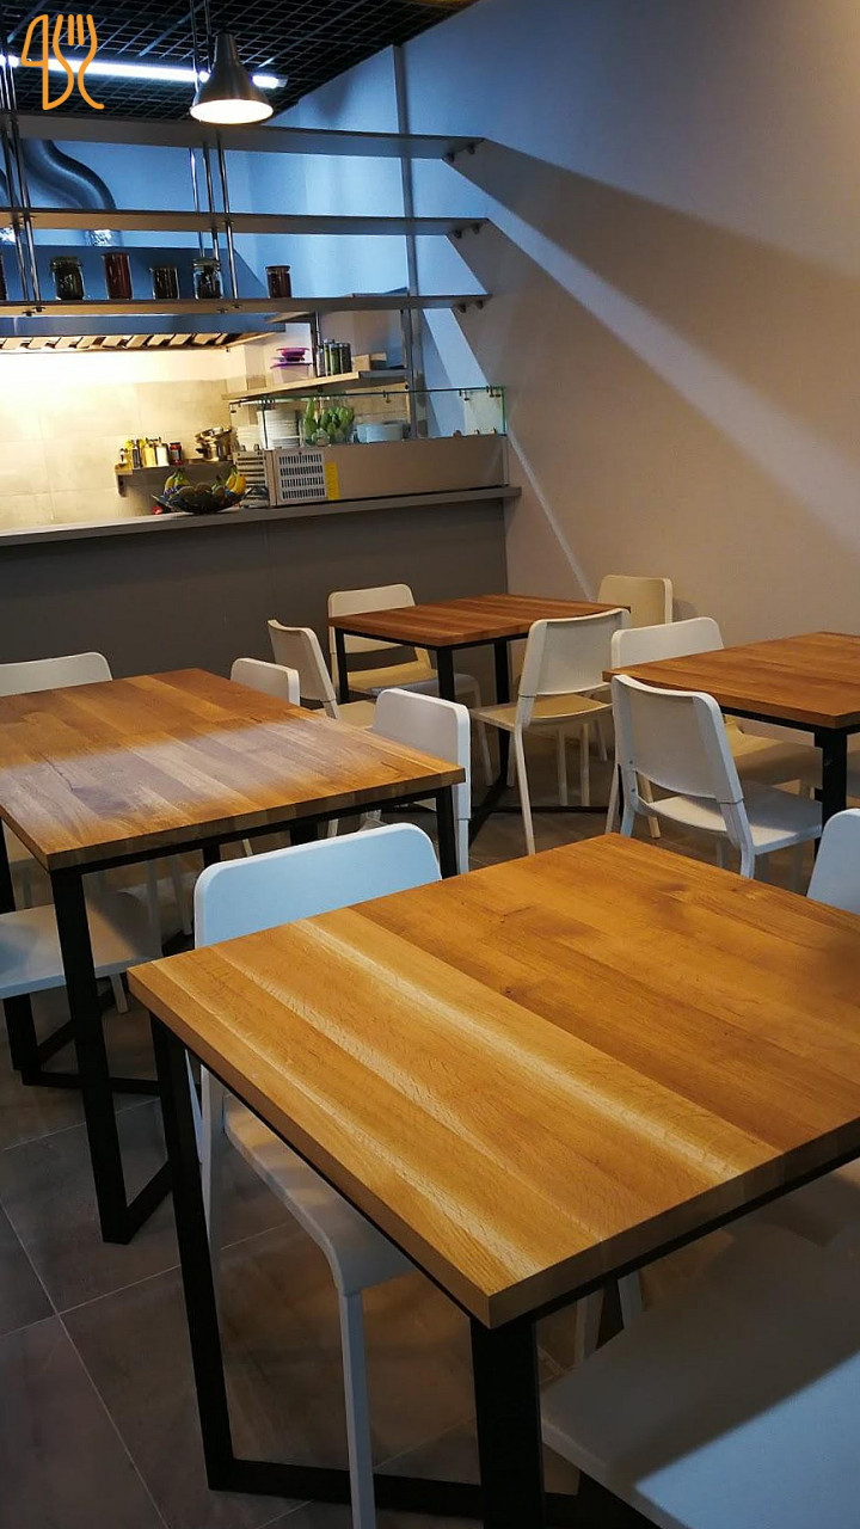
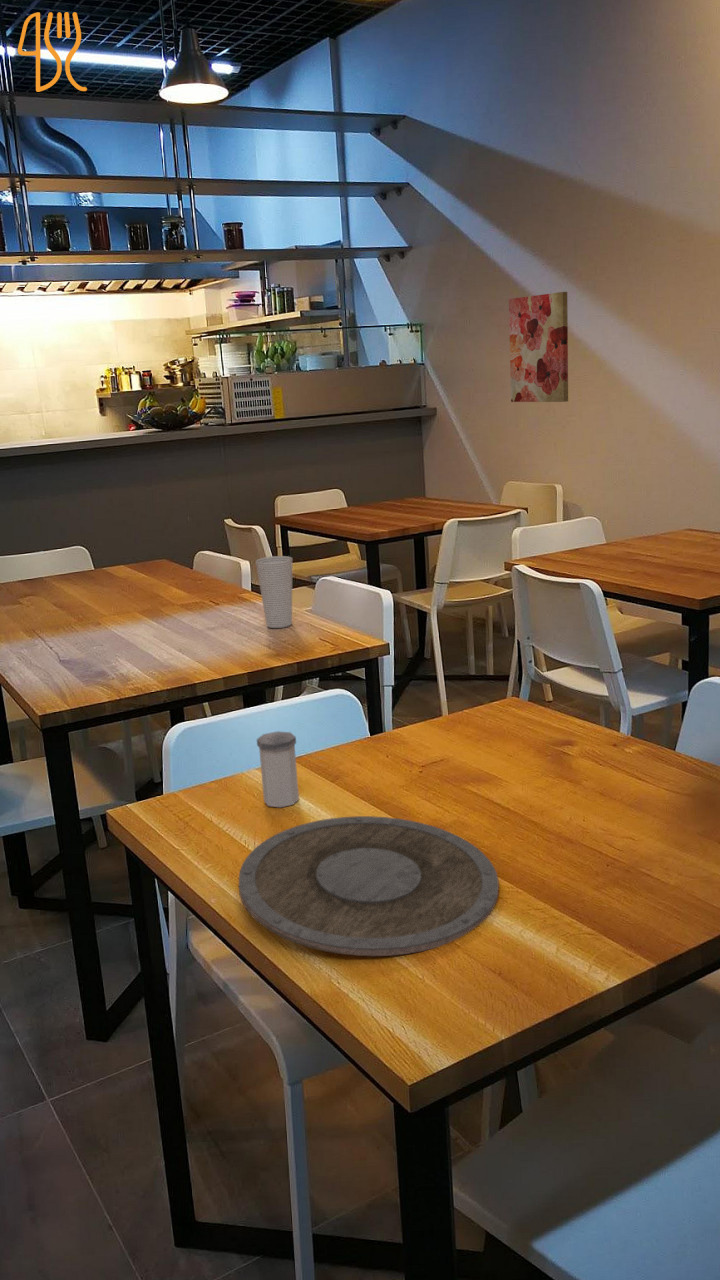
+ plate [238,815,500,957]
+ cup [255,555,293,629]
+ wall art [508,291,569,403]
+ salt shaker [256,730,300,808]
